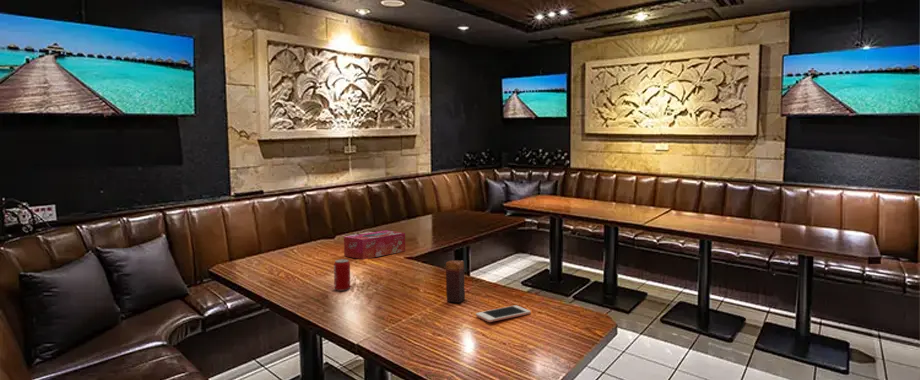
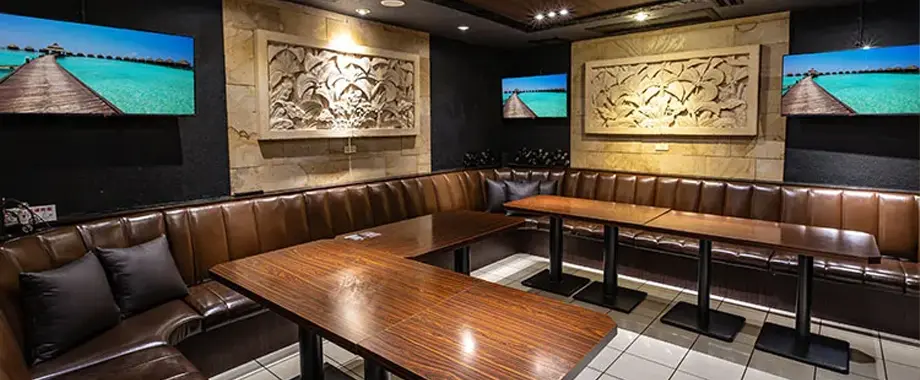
- cell phone [475,304,532,323]
- tissue box [343,229,406,260]
- beverage can [333,258,351,292]
- candle [445,259,466,304]
